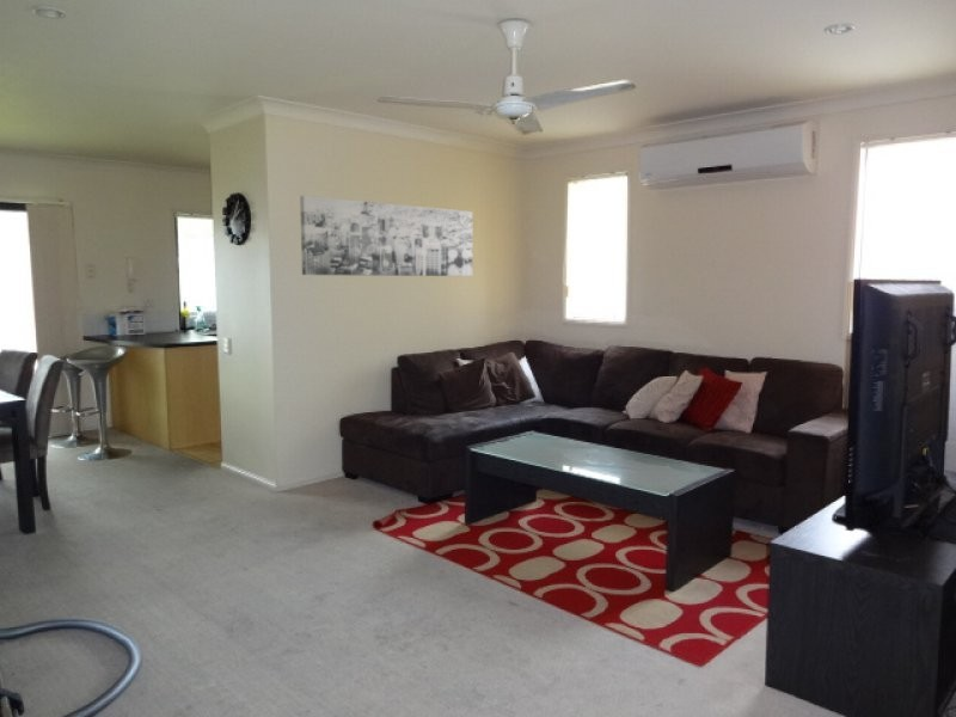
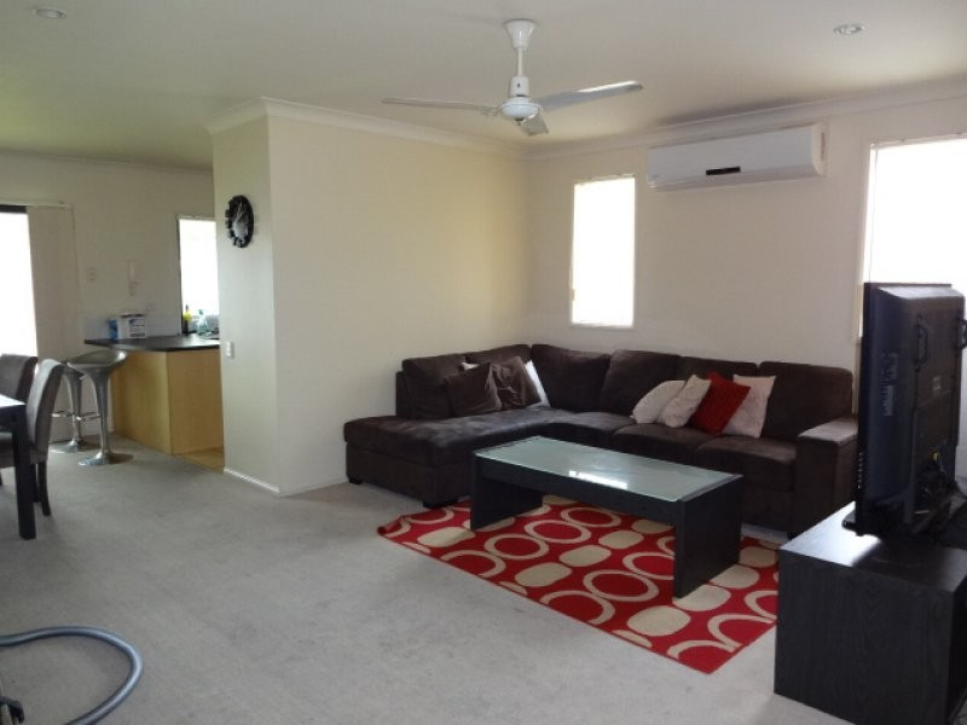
- wall art [299,195,473,277]
